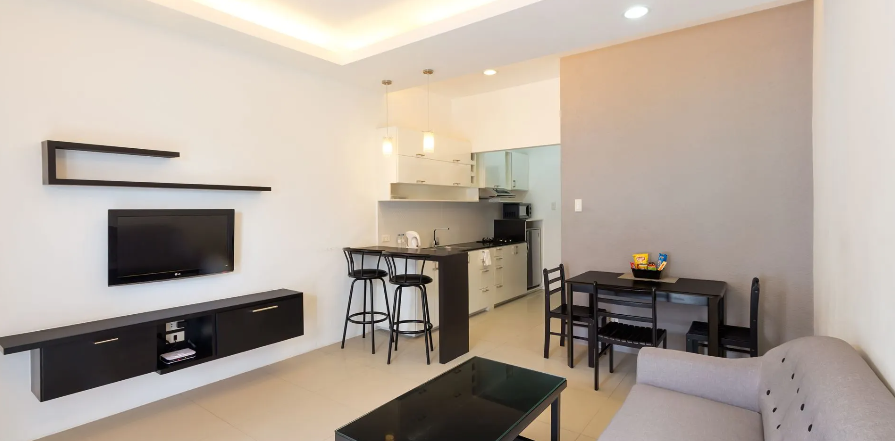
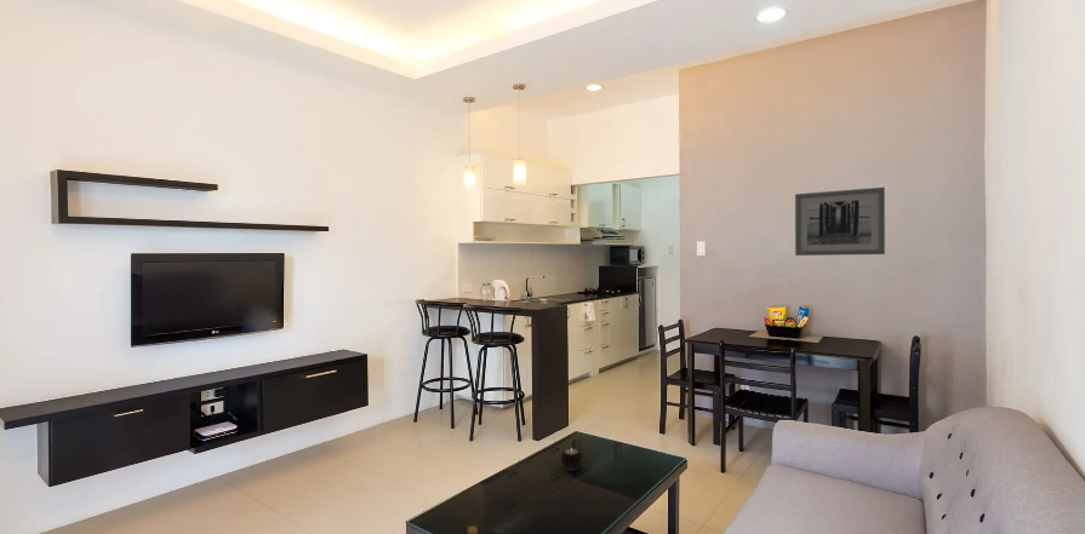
+ wall art [794,186,886,257]
+ candle [560,447,583,471]
